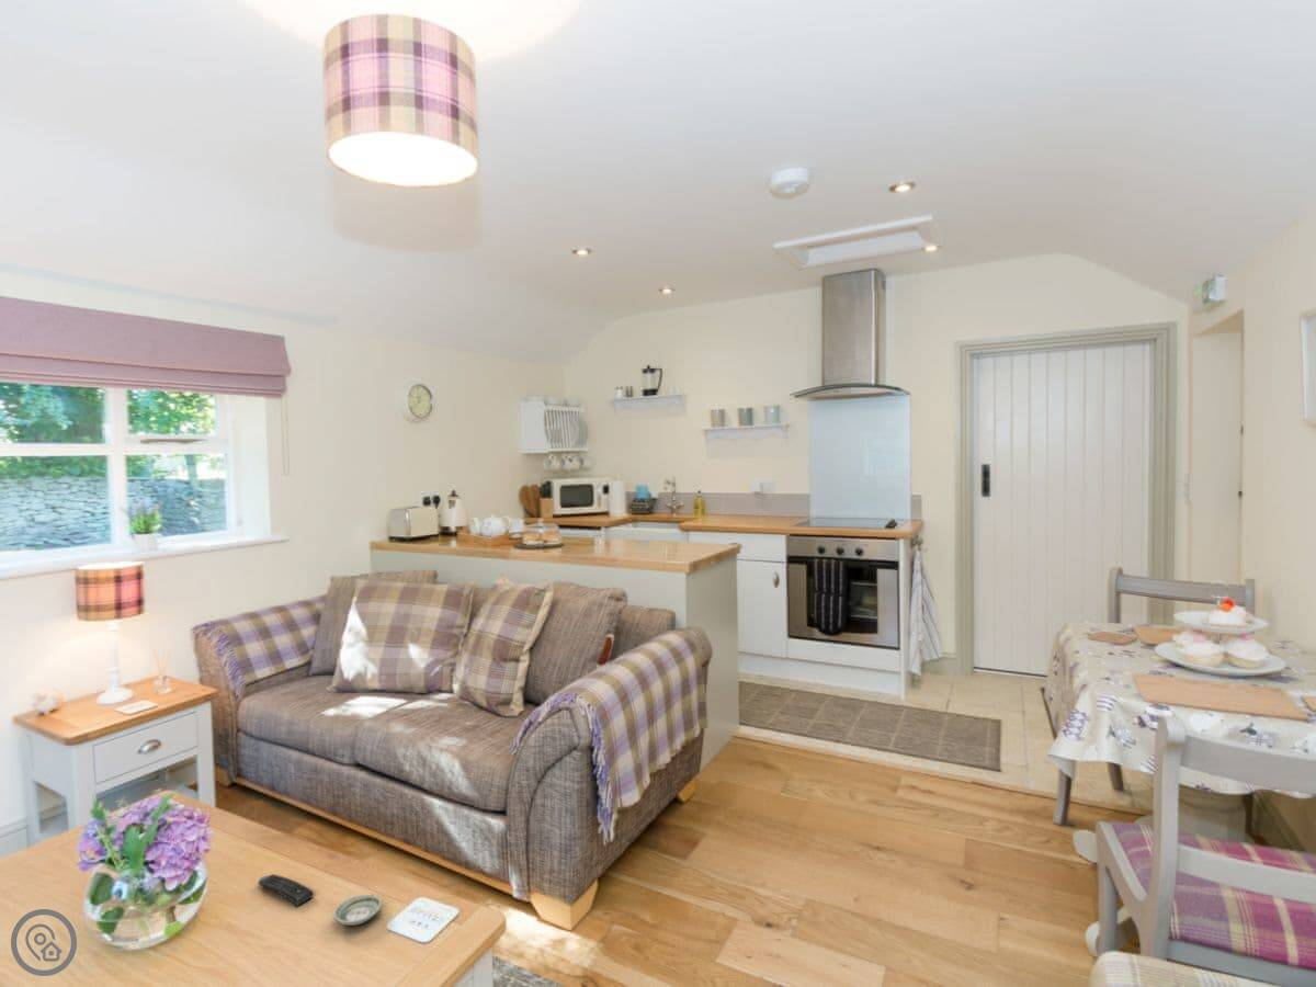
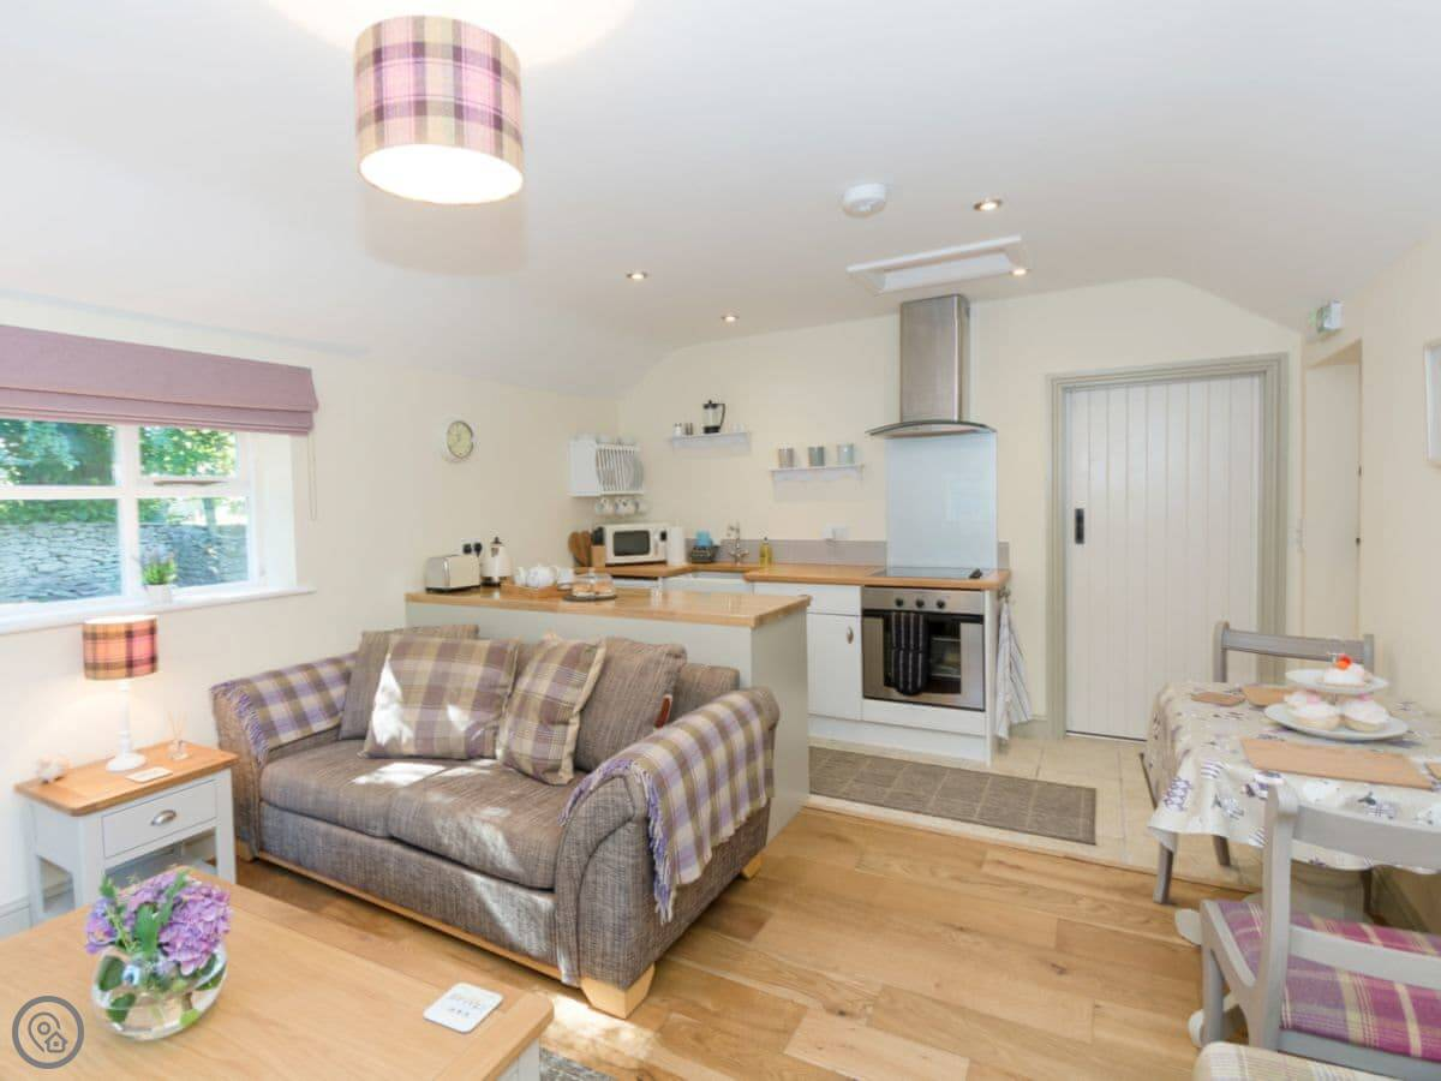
- remote control [257,873,315,907]
- saucer [332,893,383,927]
